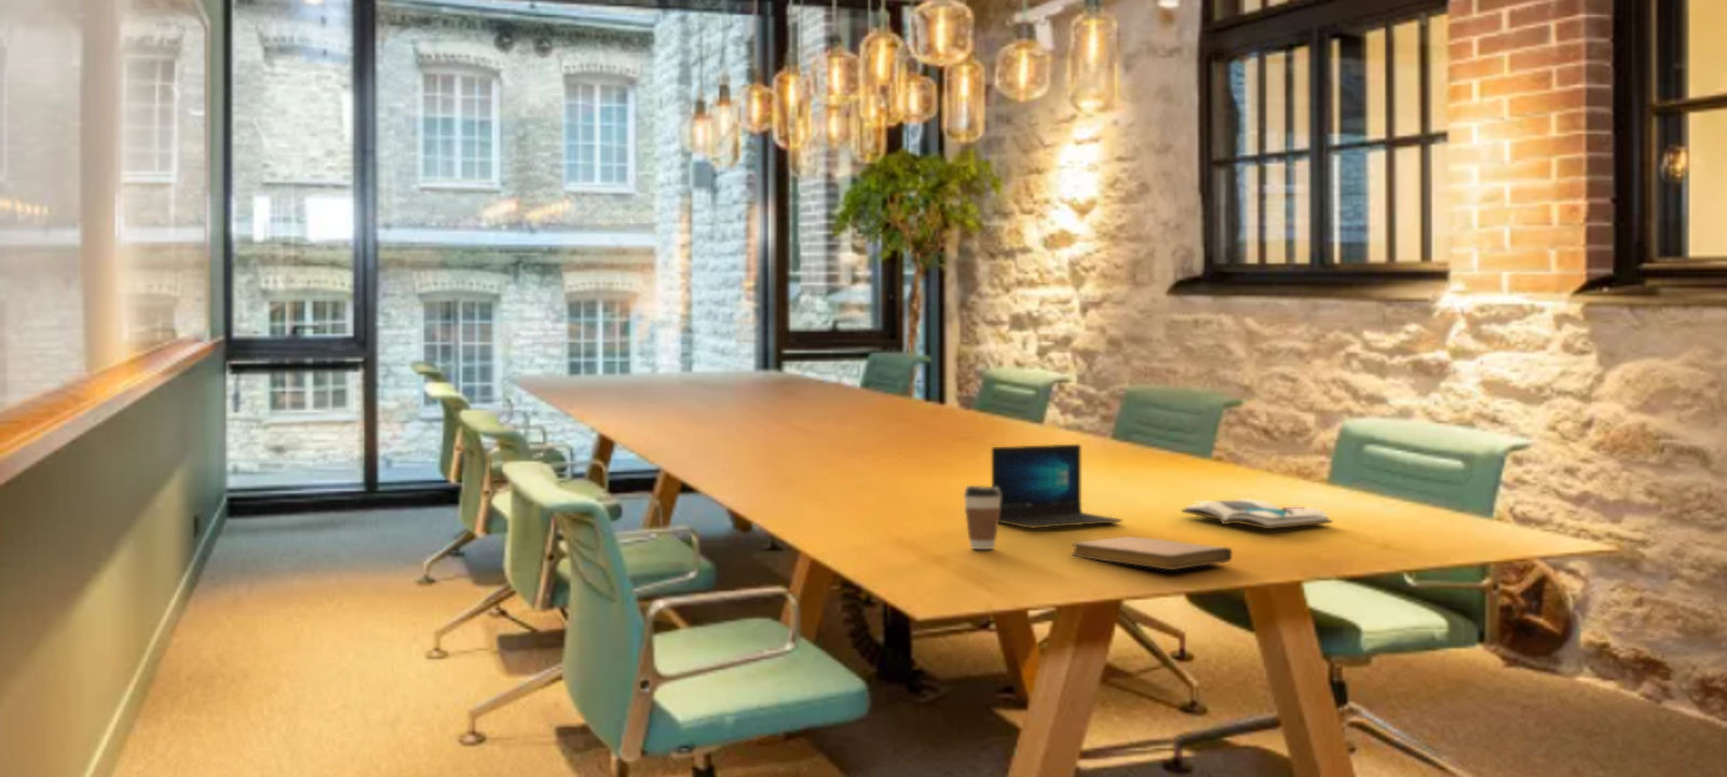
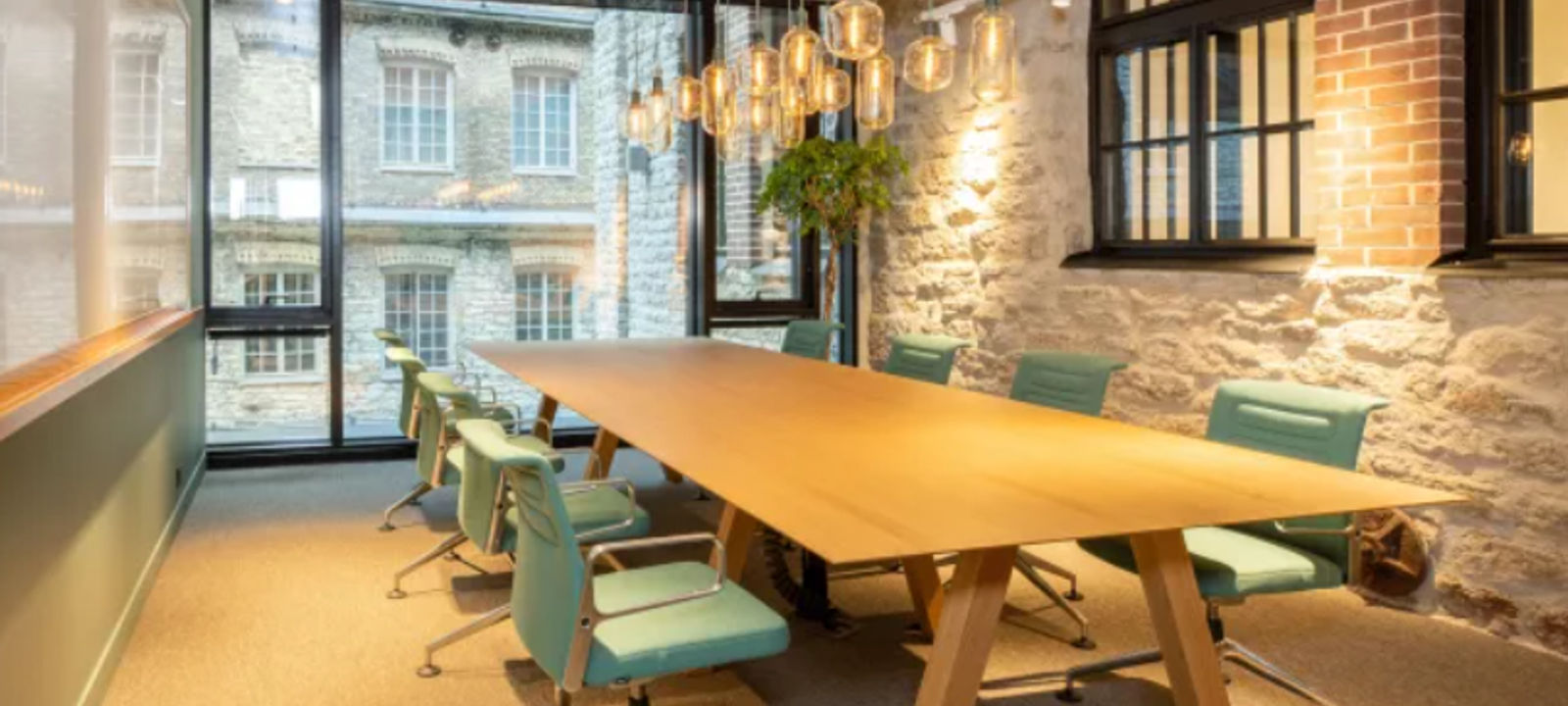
- laptop [991,444,1123,528]
- book [1181,497,1333,529]
- coffee cup [963,484,1001,550]
- notebook [1071,535,1232,571]
